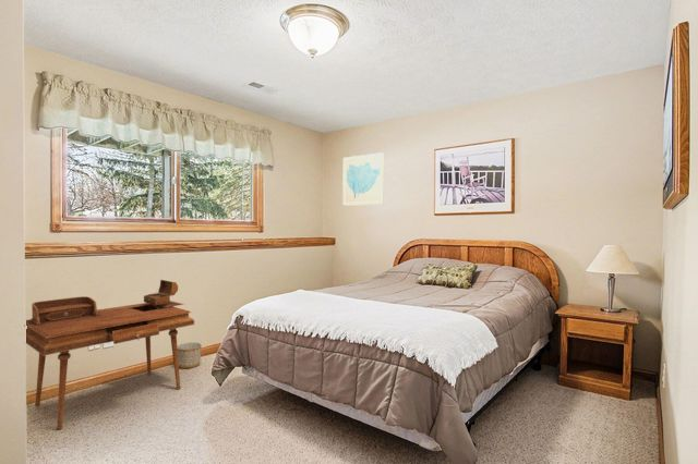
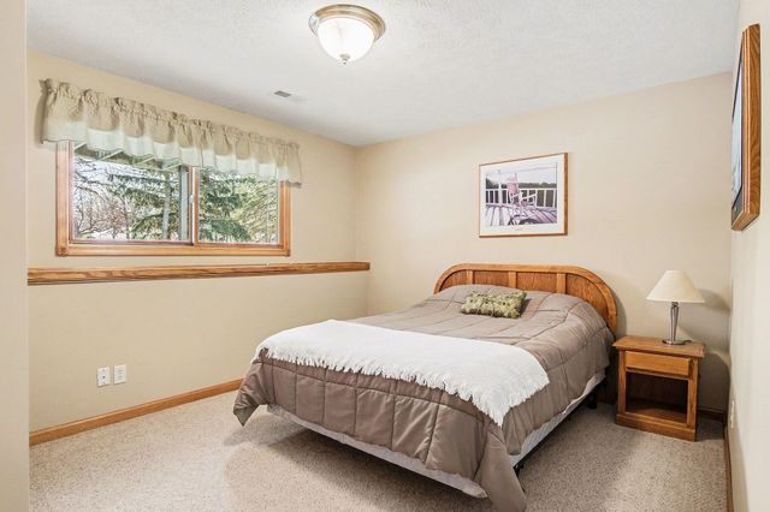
- wall art [341,151,385,207]
- desk [25,279,195,430]
- planter [177,341,203,369]
